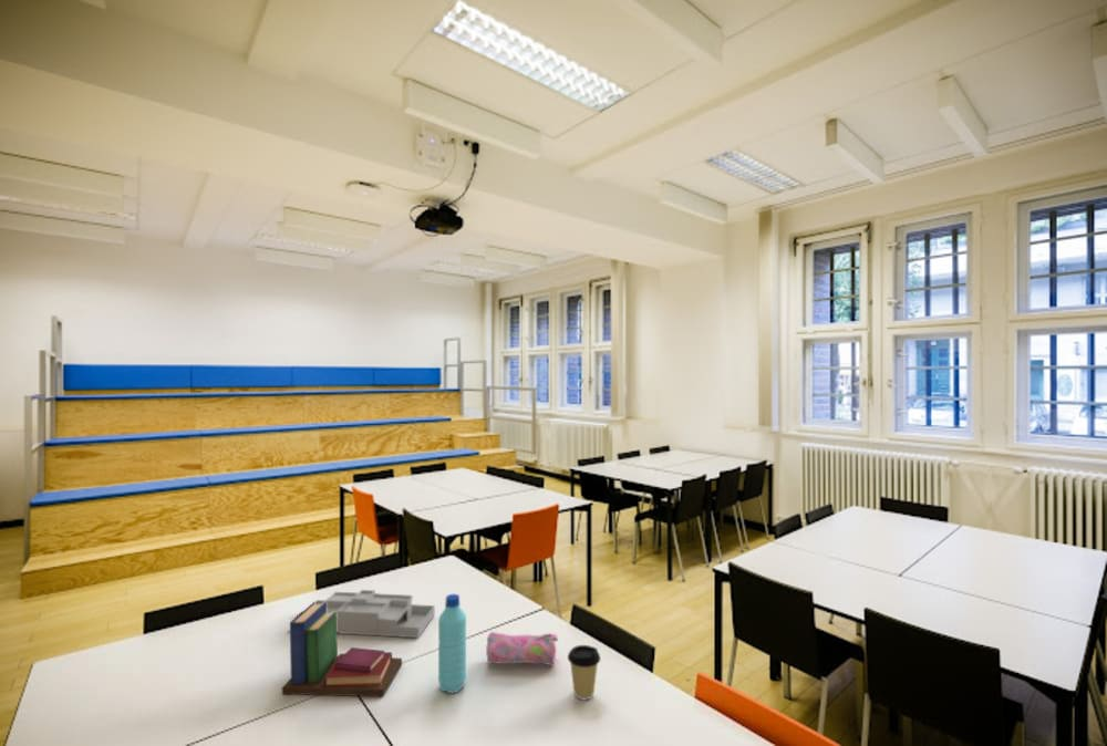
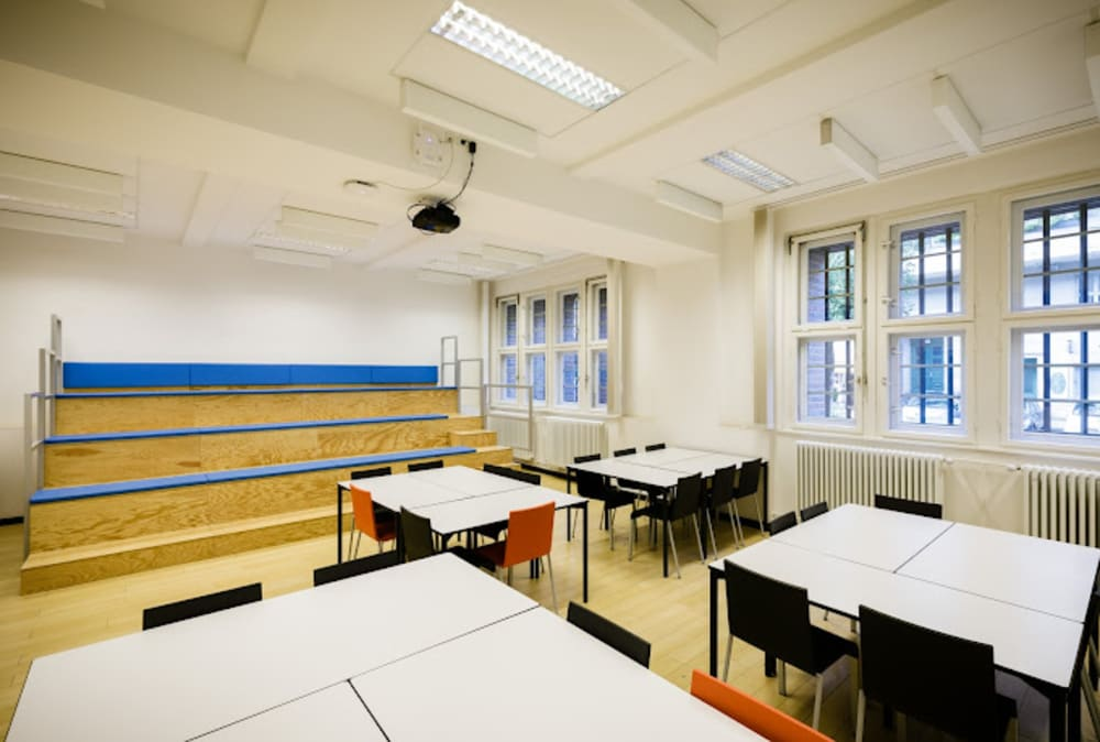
- book [280,601,403,697]
- coffee cup [567,644,601,701]
- pencil case [485,631,559,667]
- water bottle [437,593,467,694]
- desk organizer [289,589,436,639]
